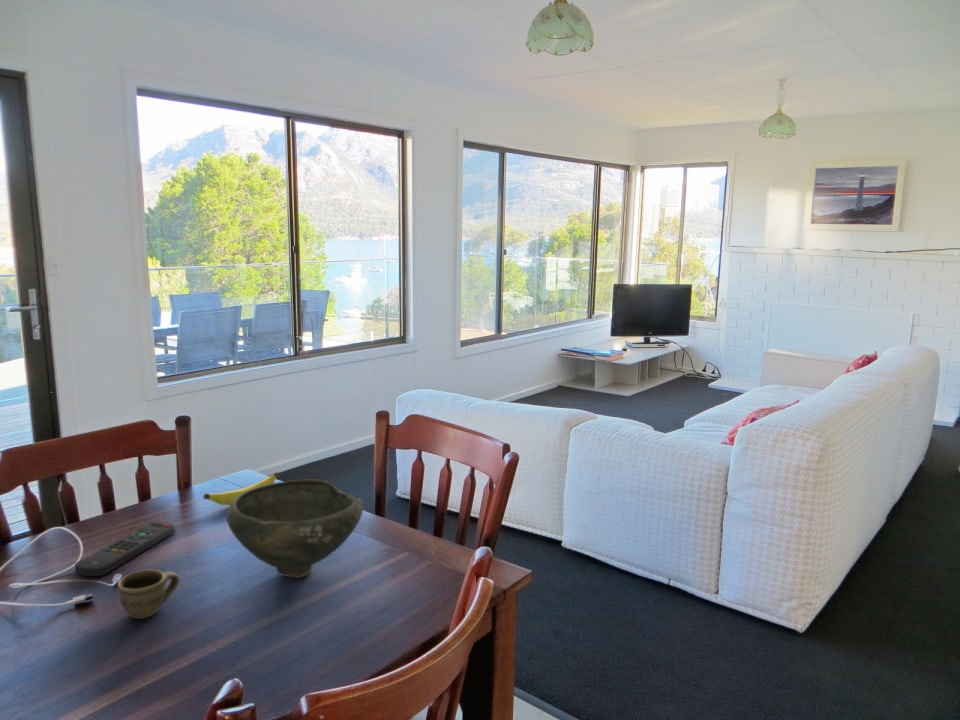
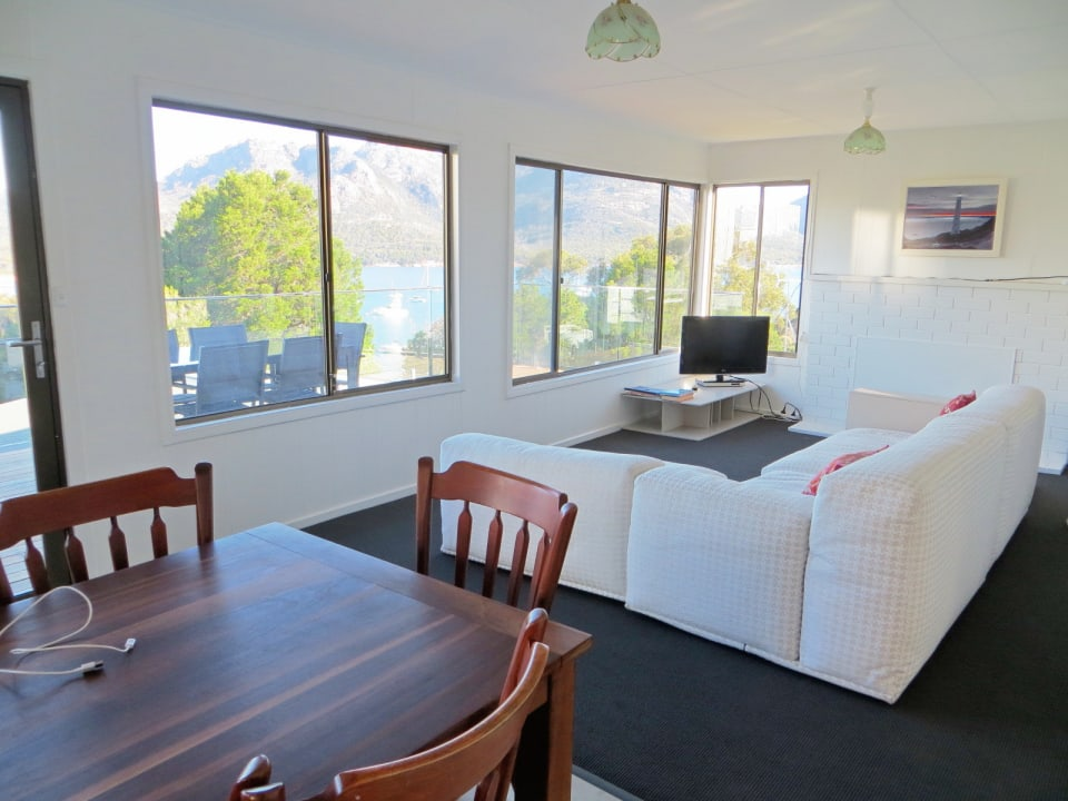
- banana [203,471,280,506]
- remote control [74,521,176,577]
- bowl [226,479,364,578]
- cup [117,569,180,620]
